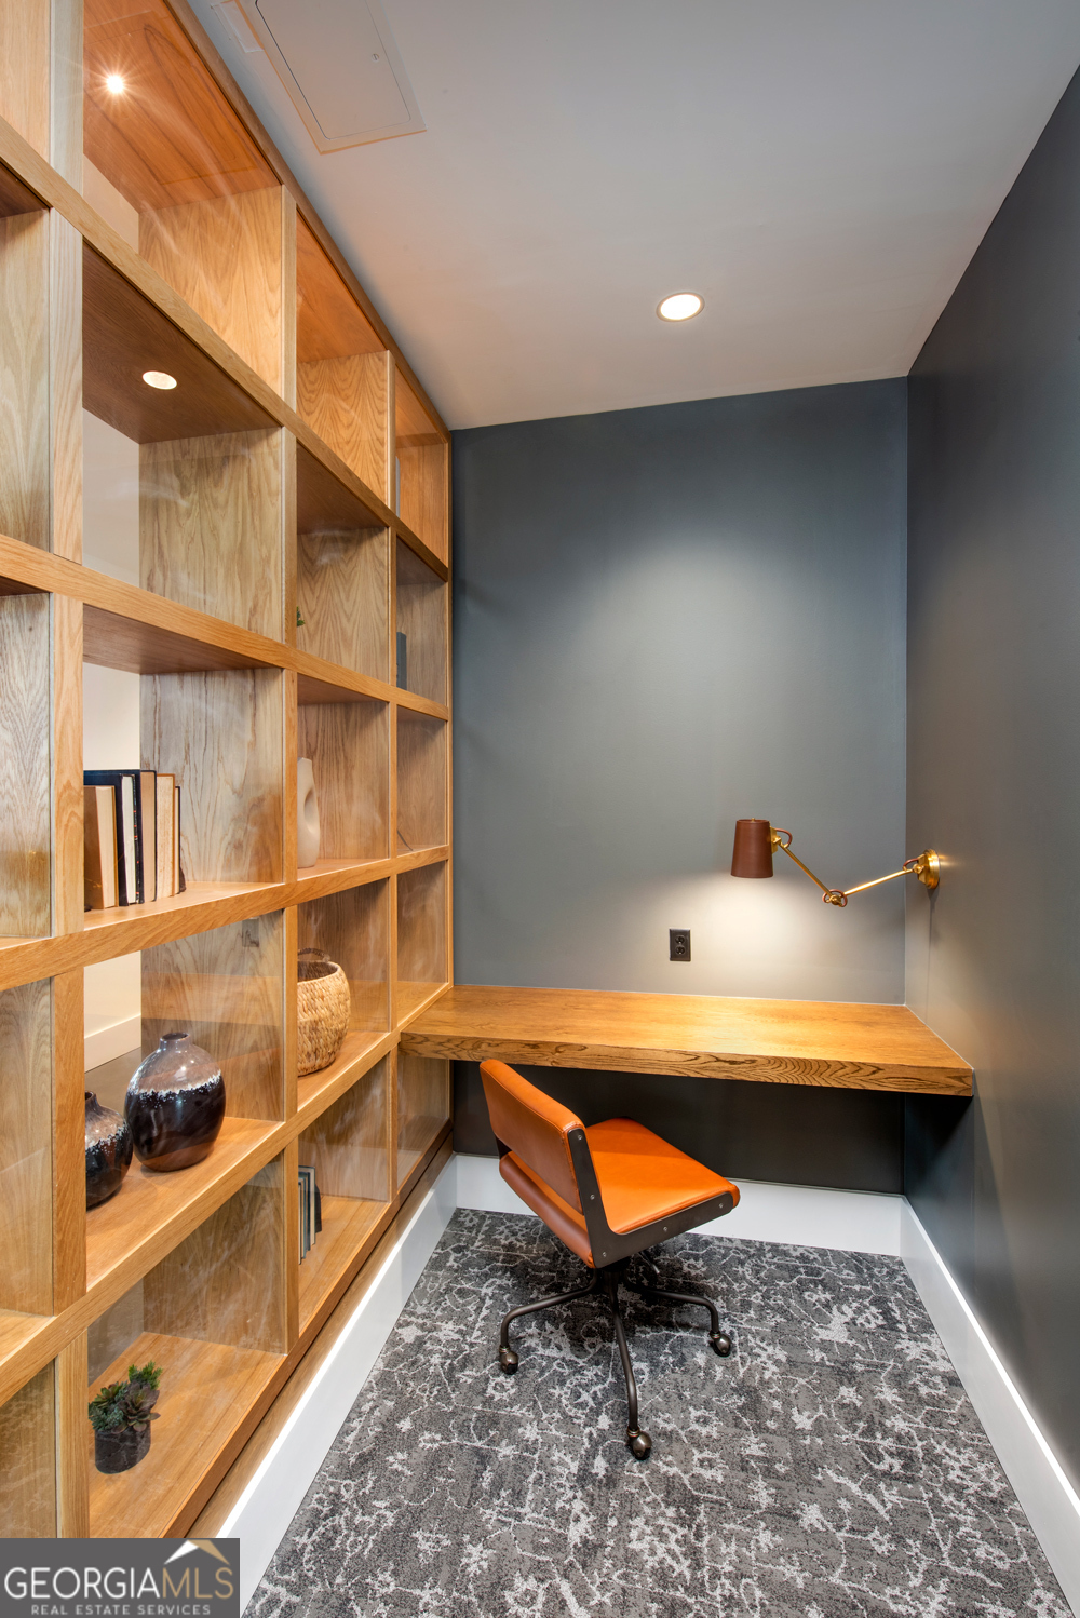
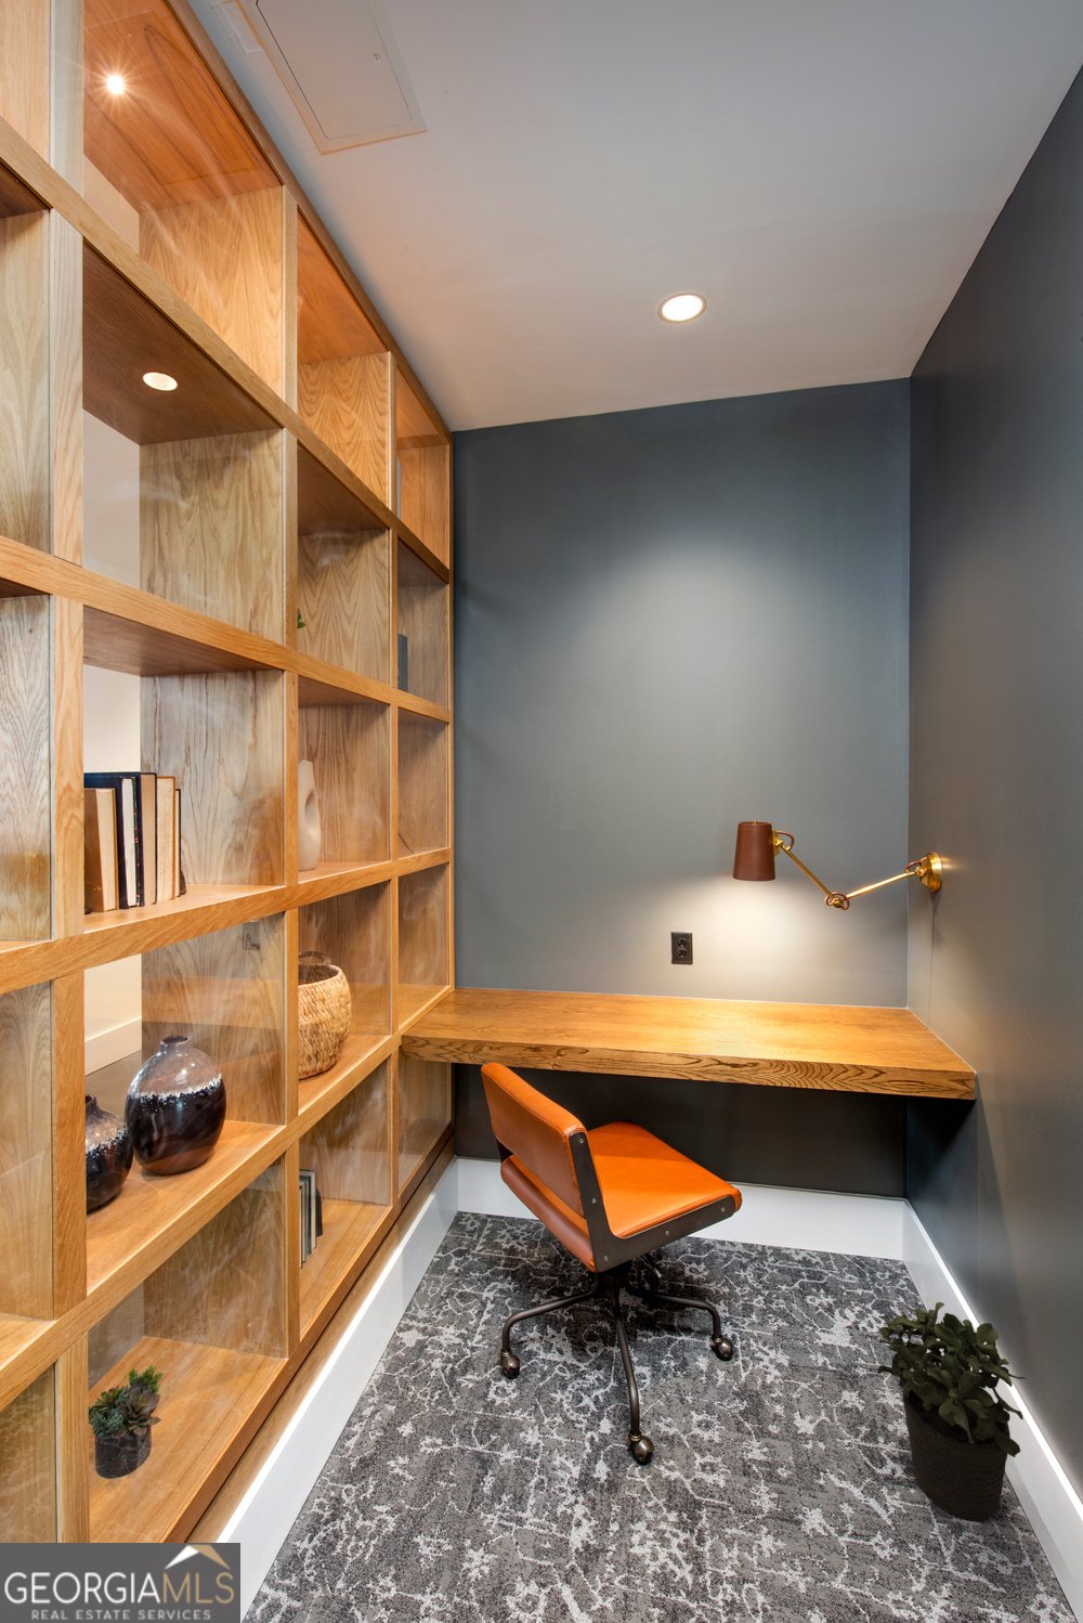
+ potted plant [876,1301,1026,1523]
